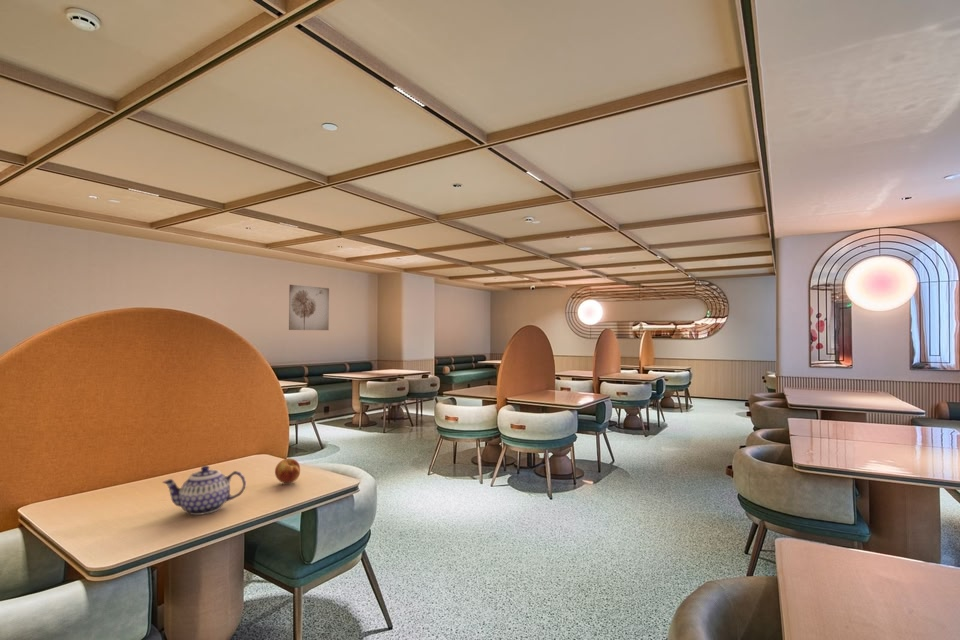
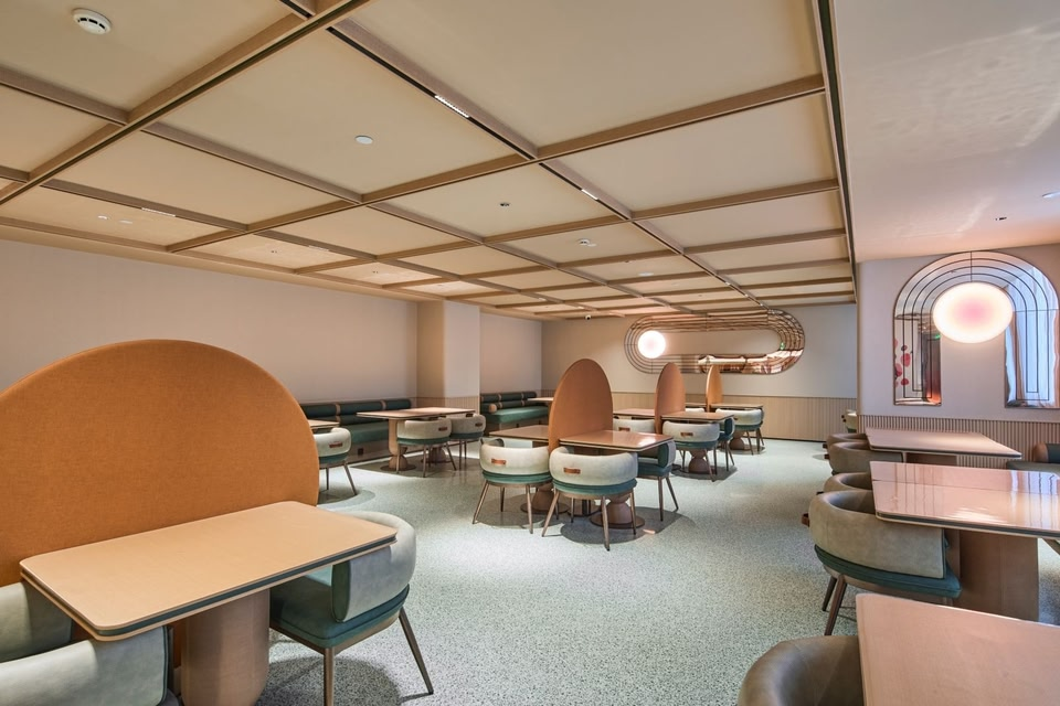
- wall art [288,284,330,331]
- teapot [161,465,247,516]
- fruit [274,457,301,484]
